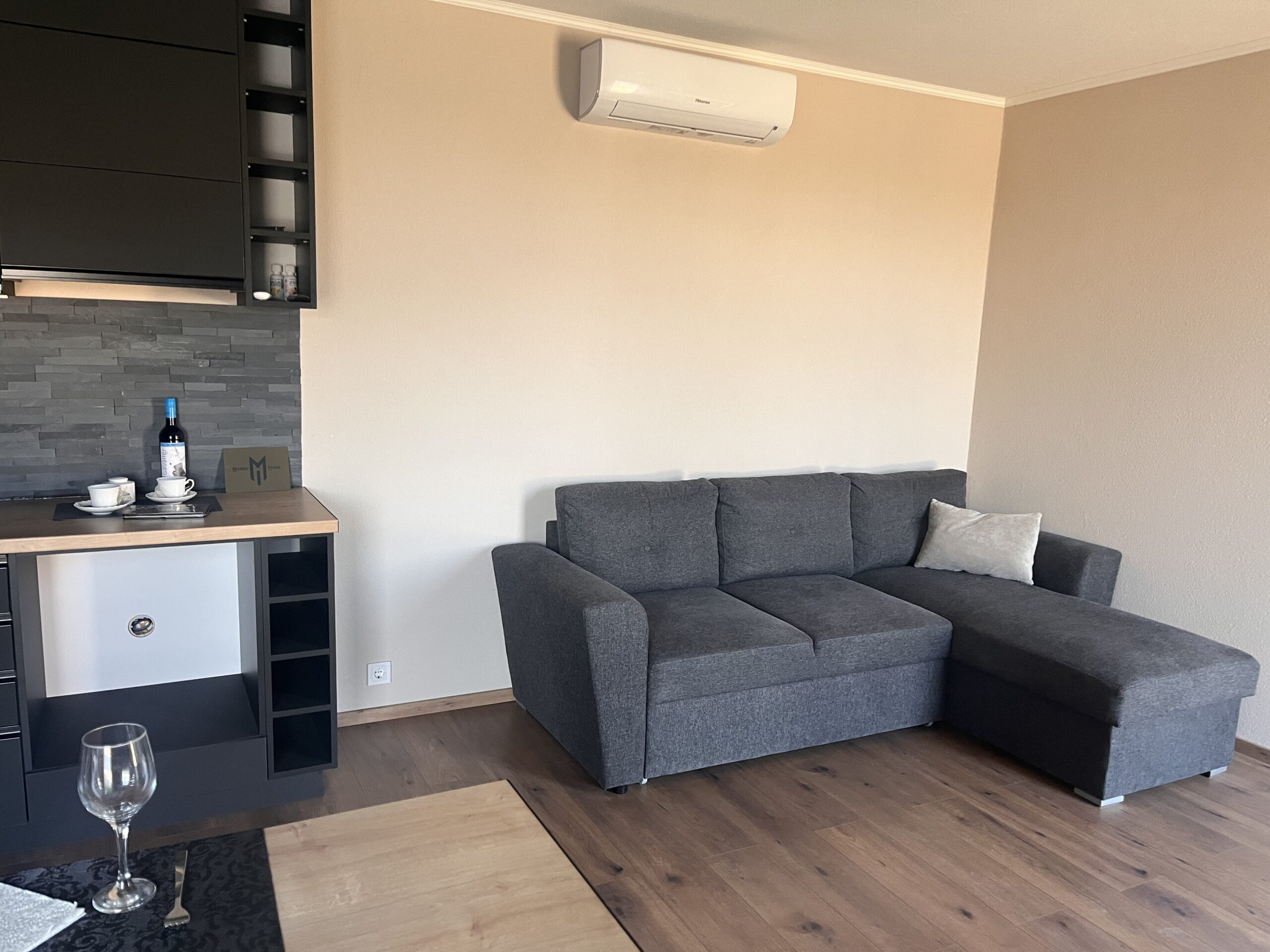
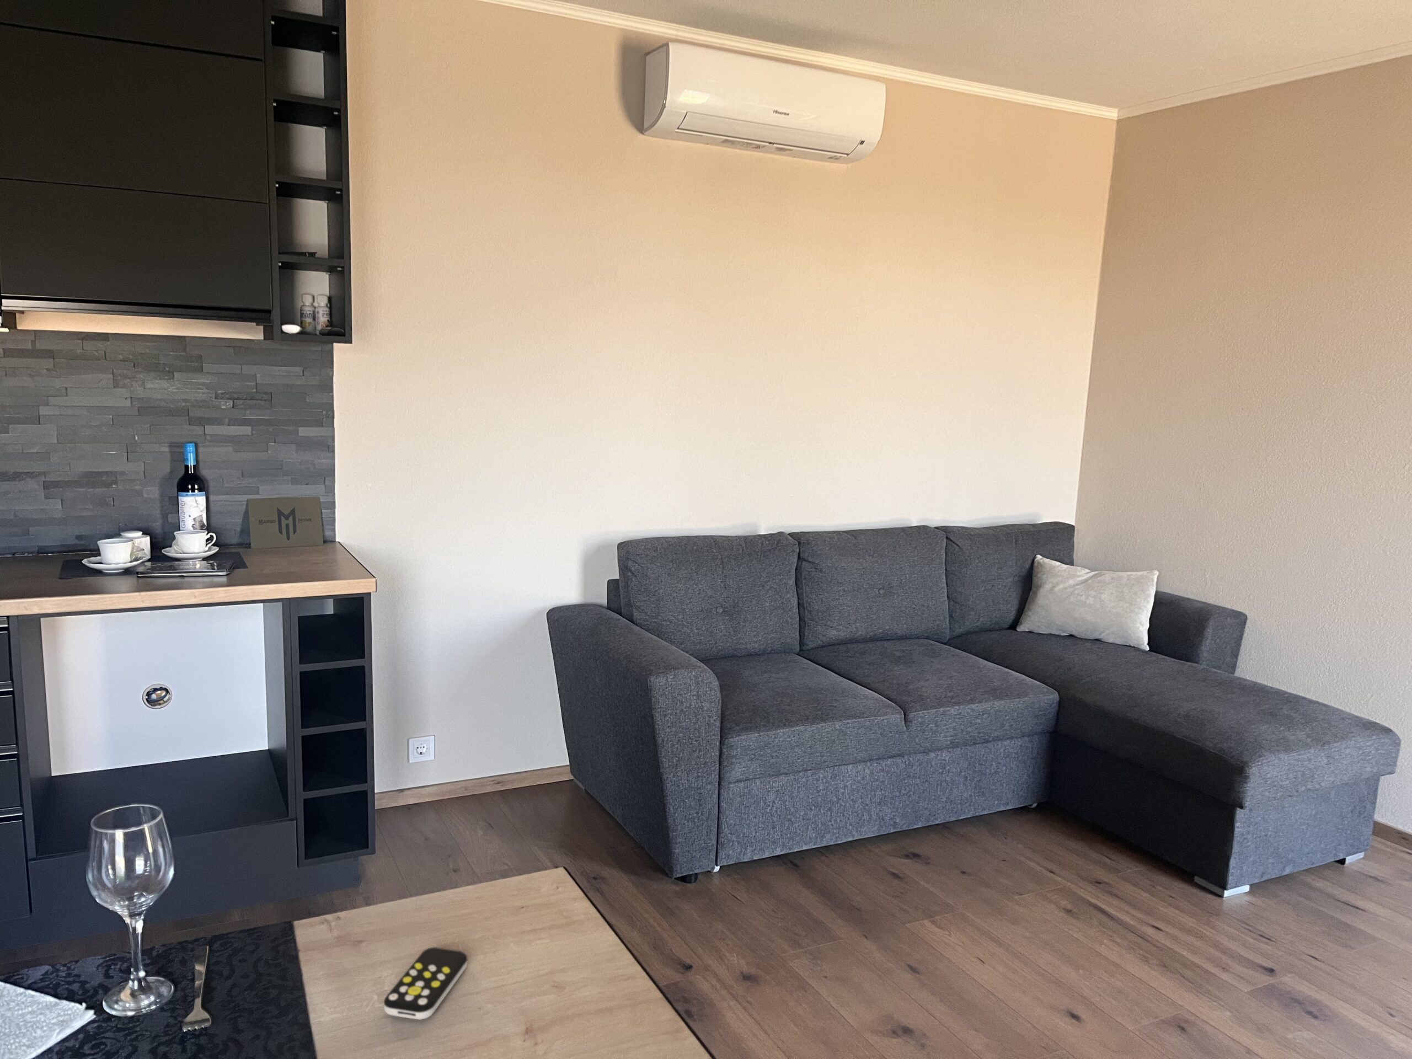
+ remote control [384,947,468,1020]
